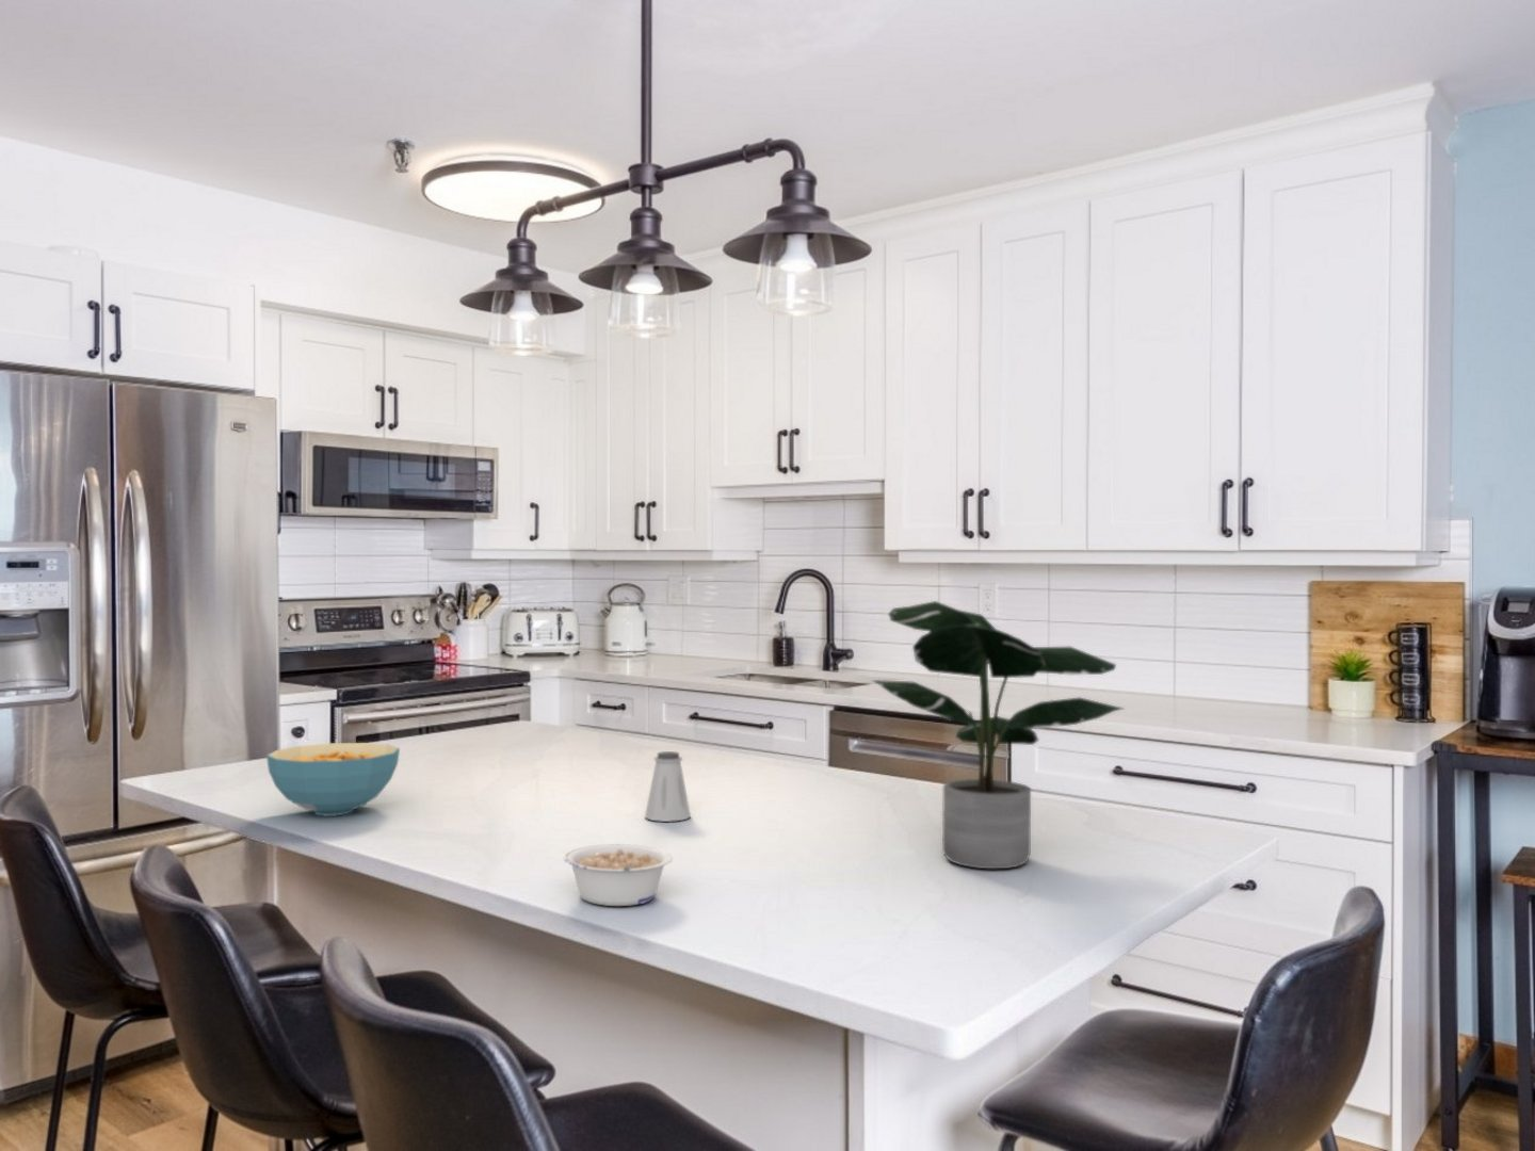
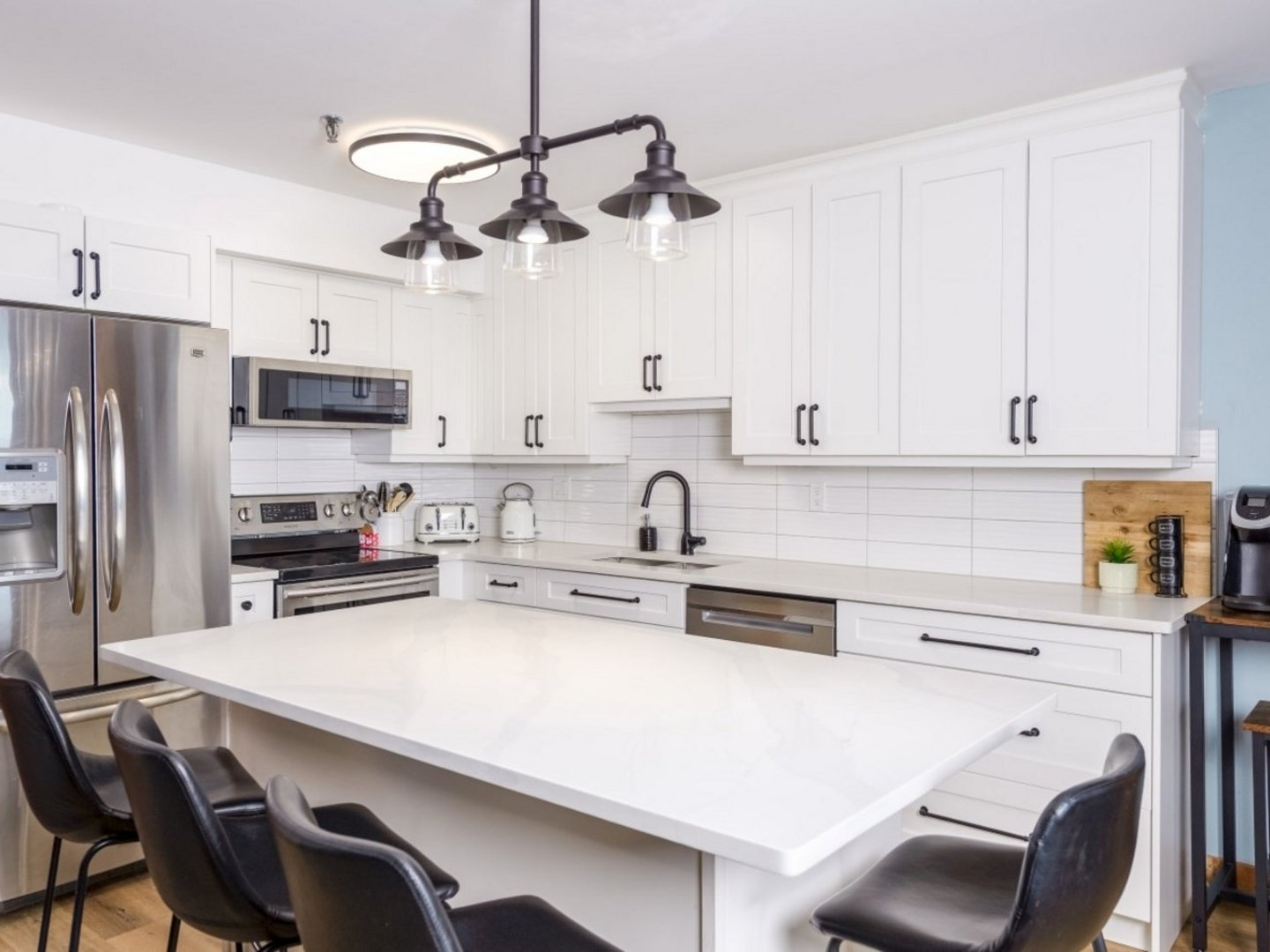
- cereal bowl [266,742,401,817]
- saltshaker [644,751,691,823]
- legume [563,843,673,907]
- potted plant [871,600,1125,869]
